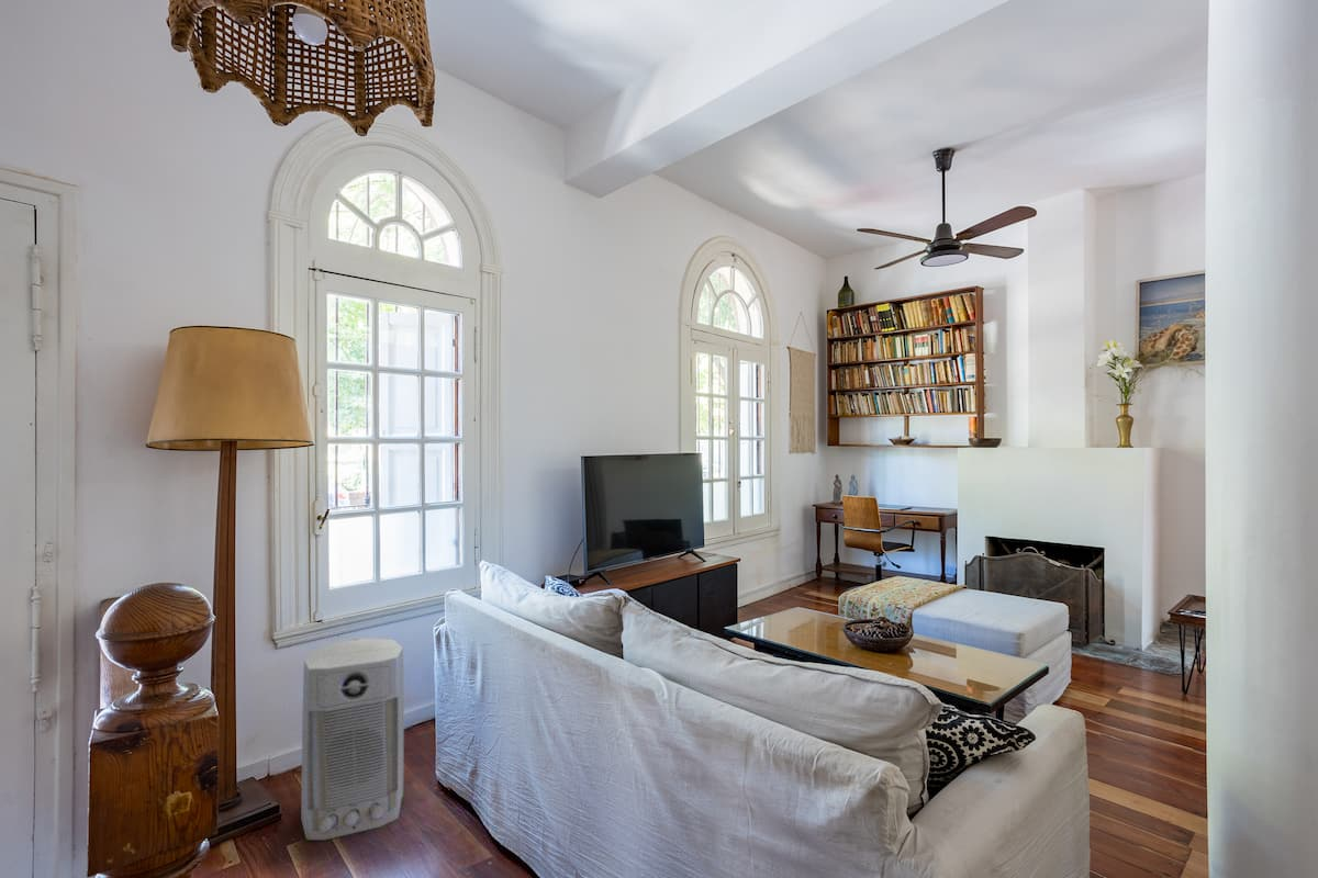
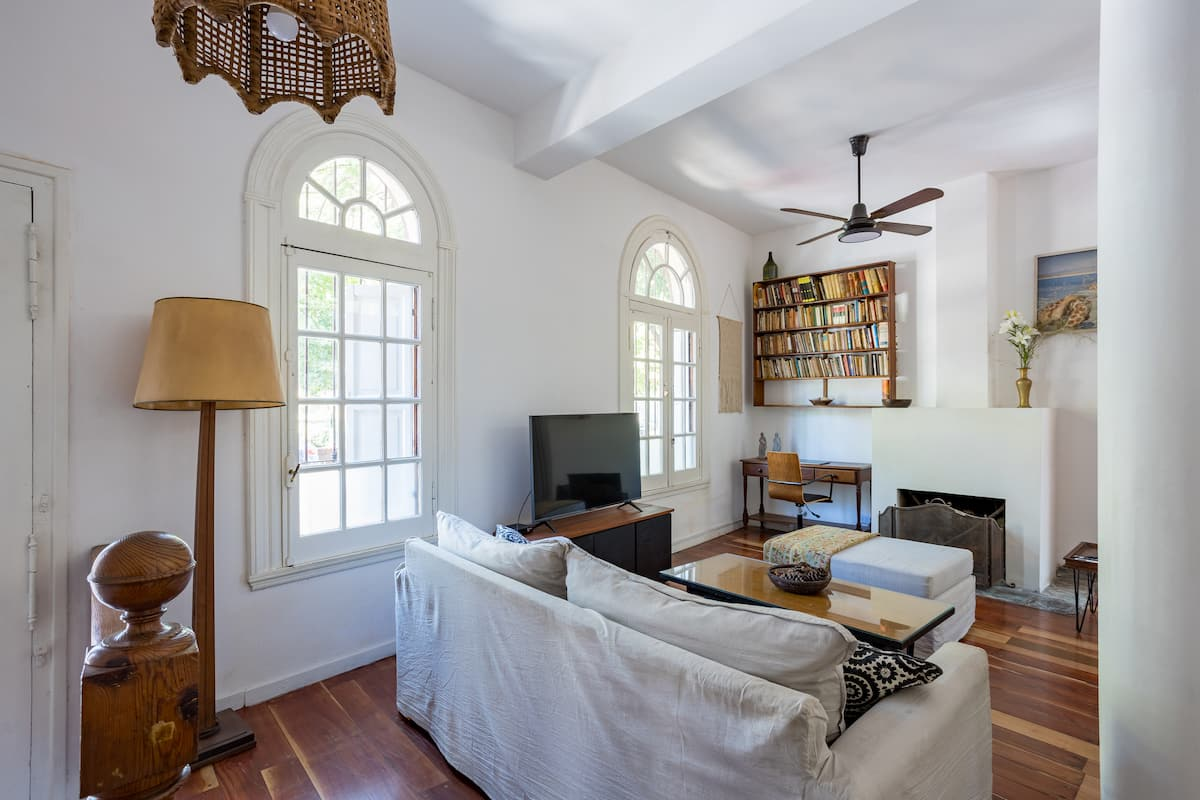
- air purifier [300,638,405,841]
